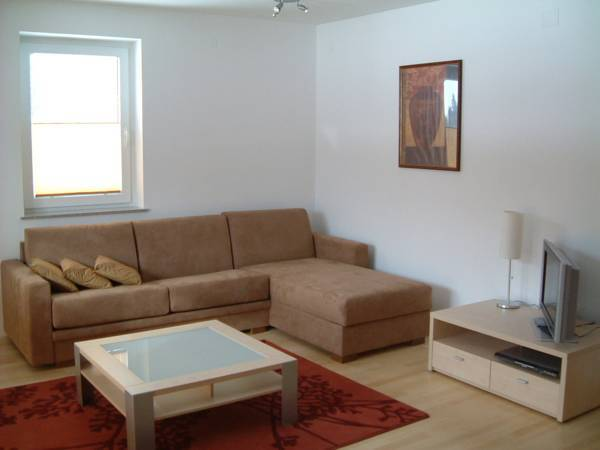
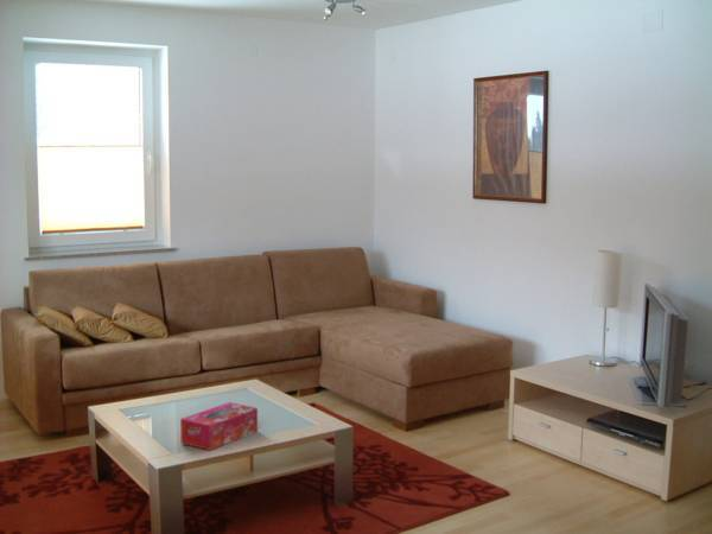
+ tissue box [179,401,259,452]
